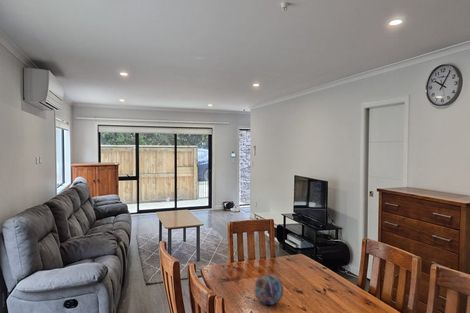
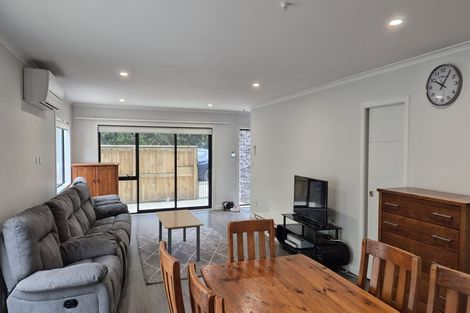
- decorative orb [253,273,284,306]
